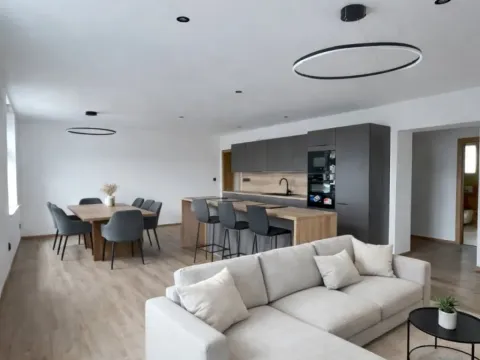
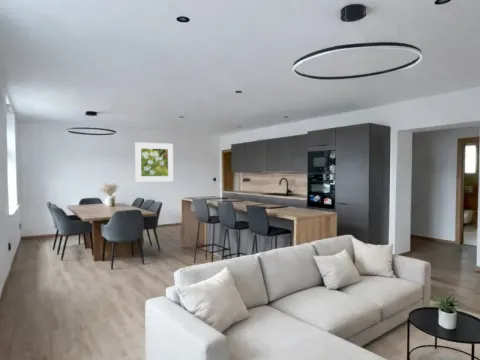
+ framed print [134,141,174,183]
